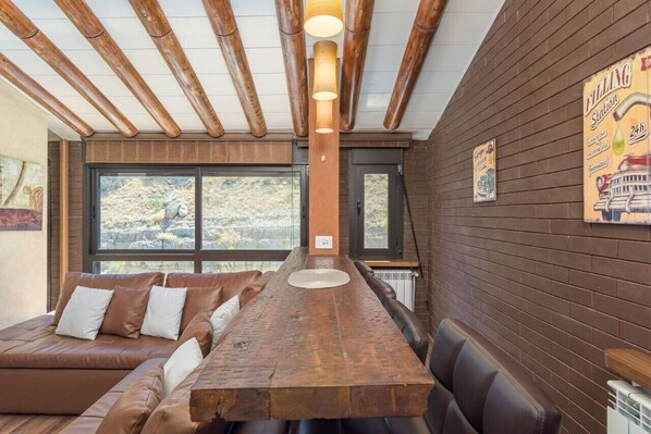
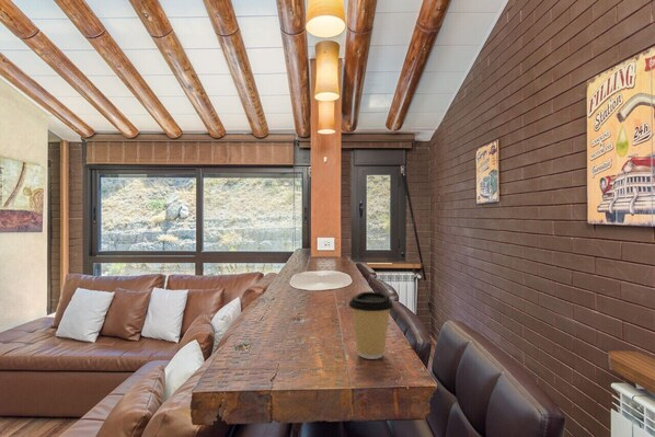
+ coffee cup [347,290,394,360]
